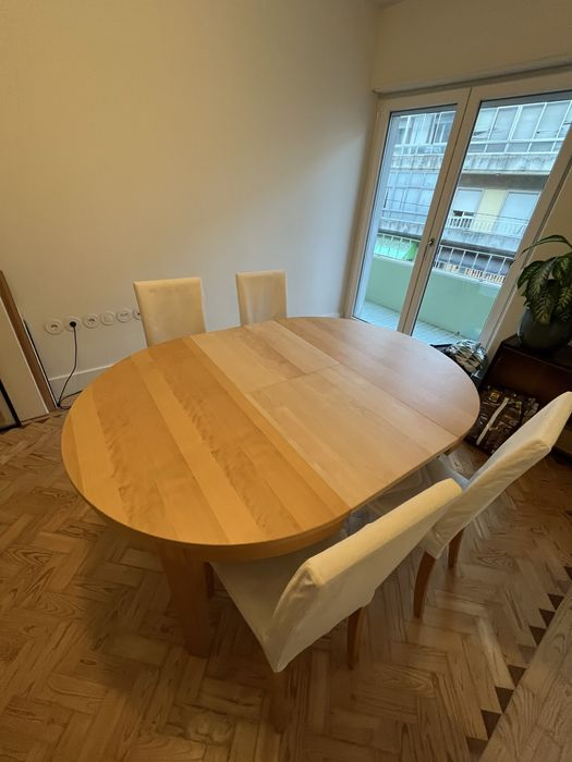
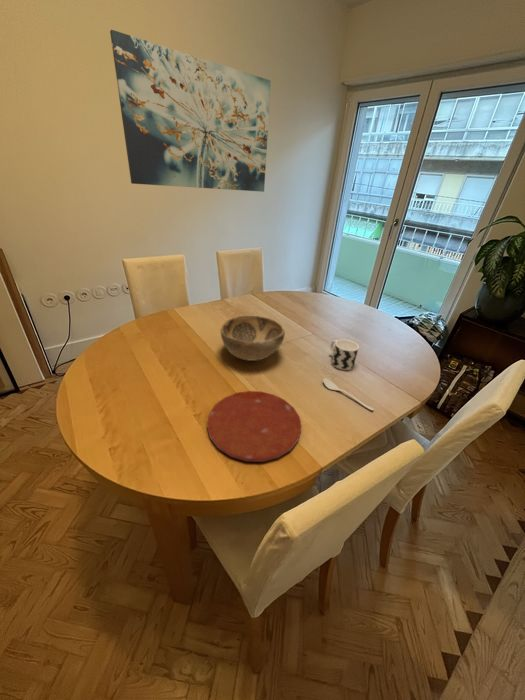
+ plate [206,390,302,463]
+ spoon [322,377,375,411]
+ wall art [109,29,272,193]
+ cup [329,338,360,371]
+ decorative bowl [220,315,286,362]
